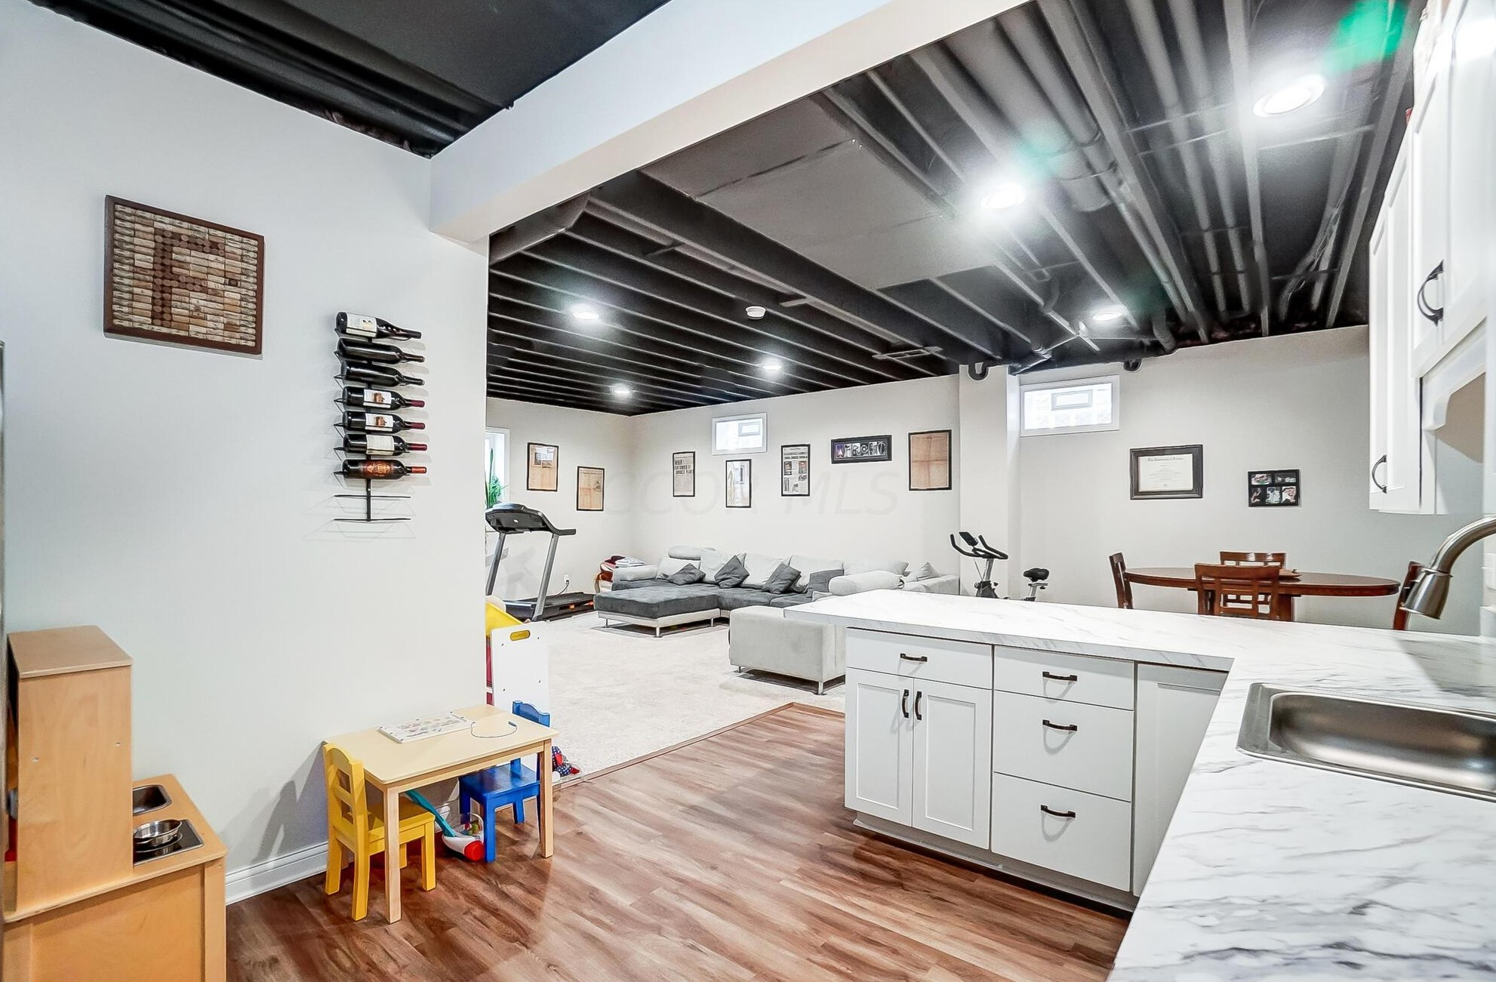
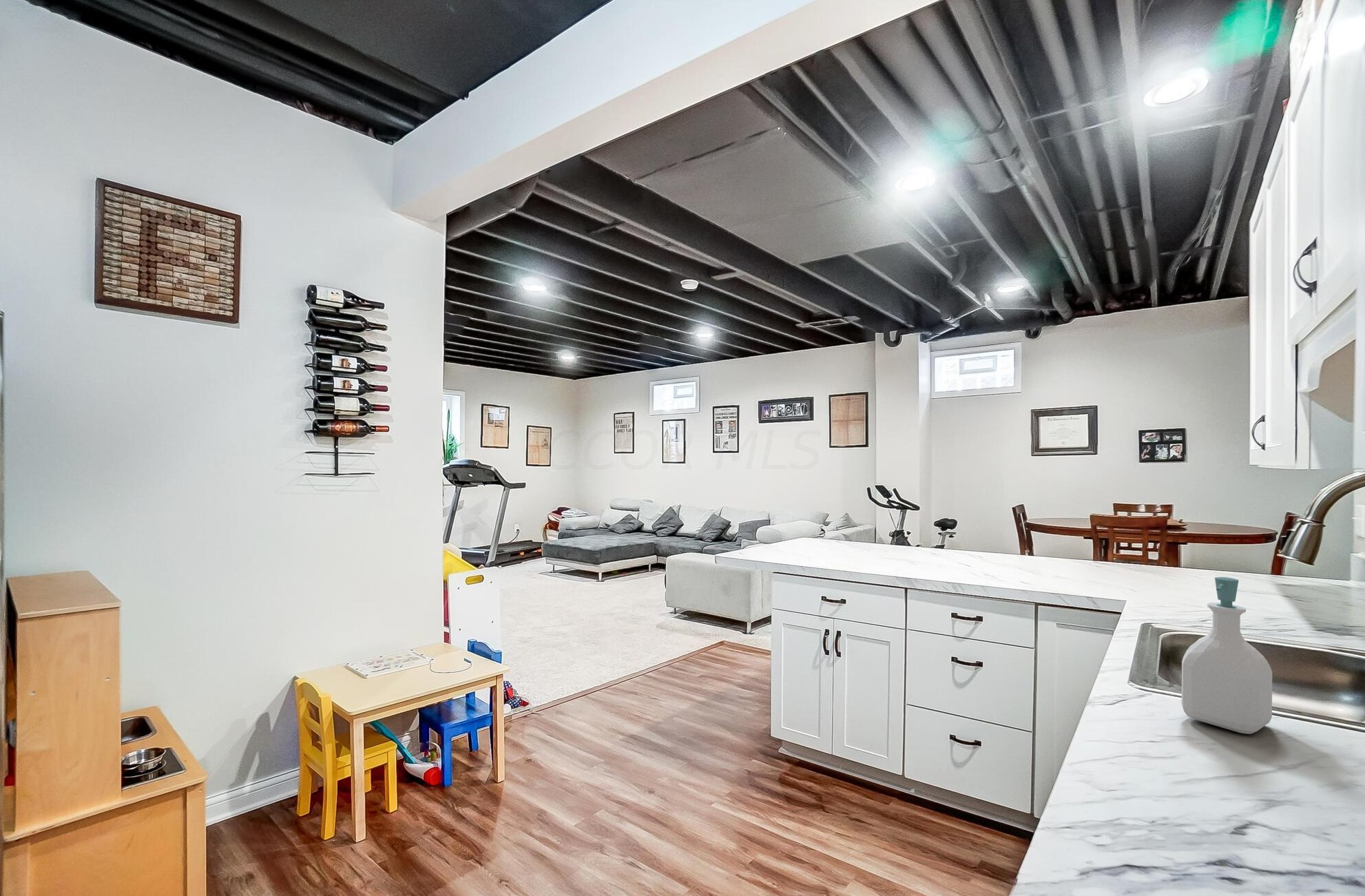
+ soap bottle [1181,576,1273,735]
